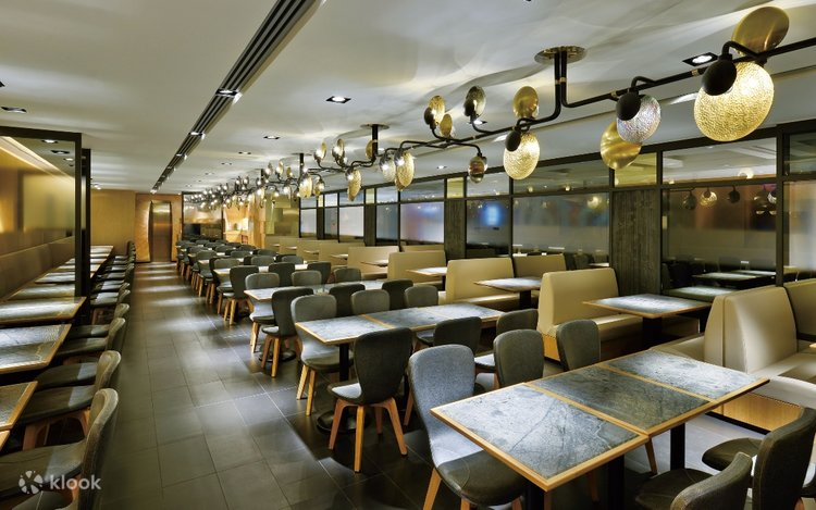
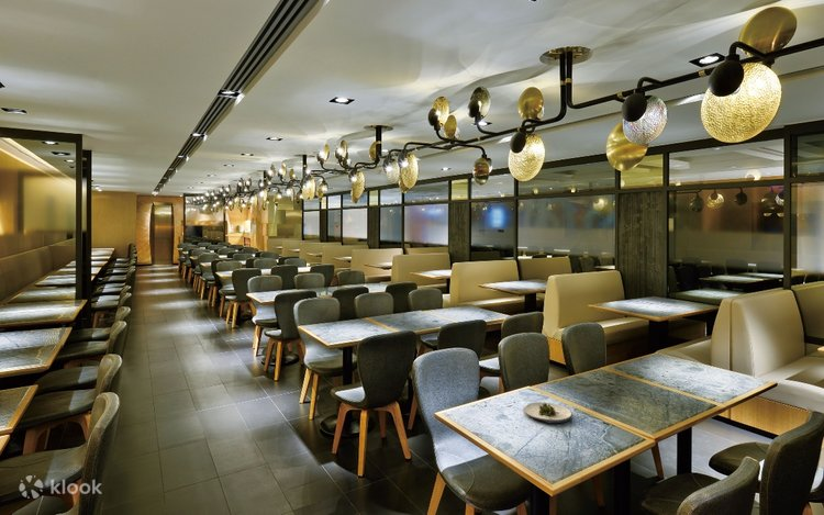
+ salad plate [522,401,574,424]
